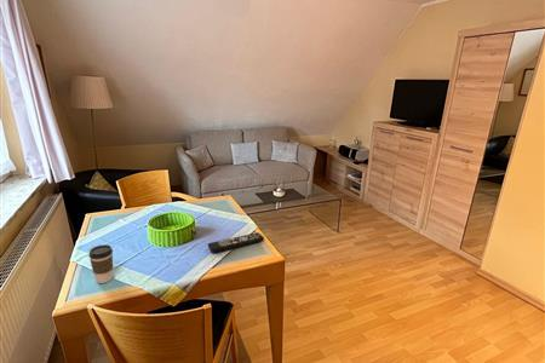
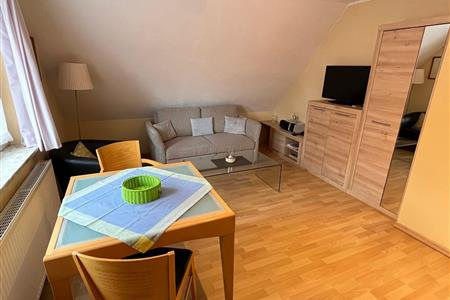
- remote control [207,231,265,254]
- coffee cup [87,243,114,284]
